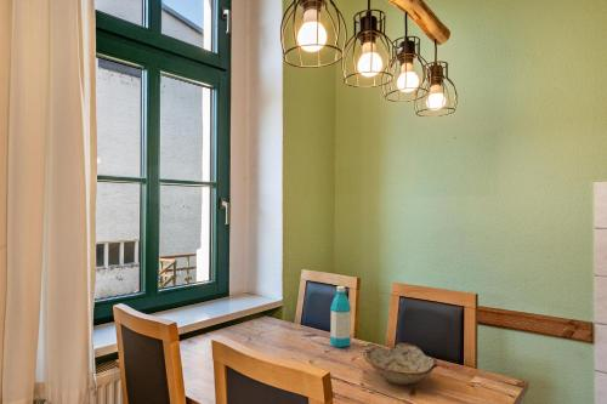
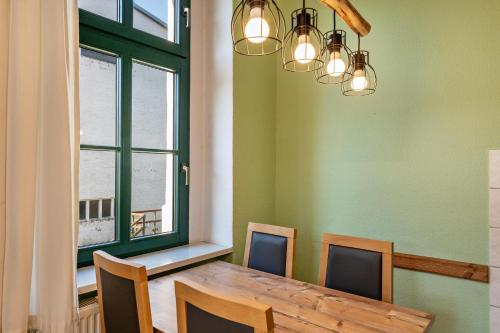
- water bottle [329,285,352,348]
- bowl [362,342,438,386]
